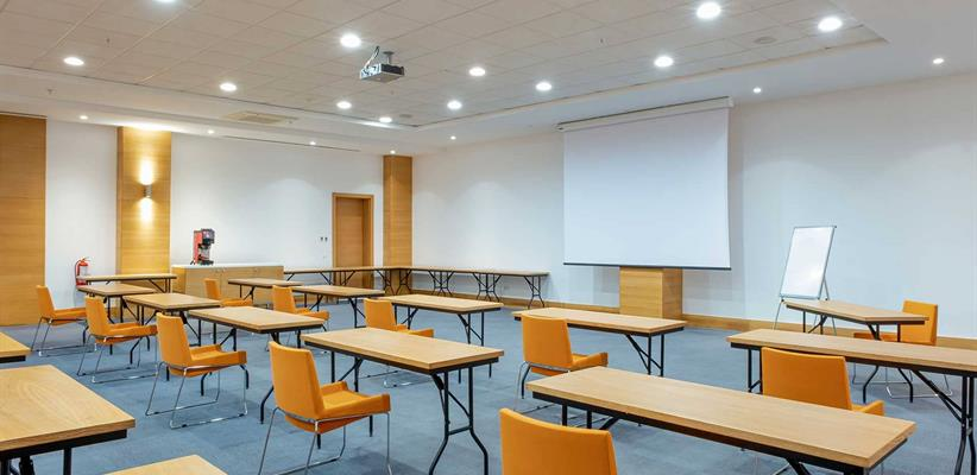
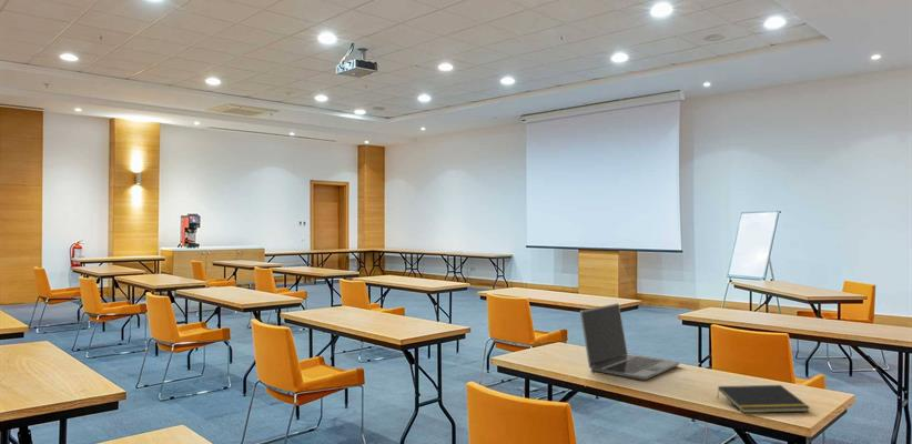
+ laptop [579,302,680,381]
+ notepad [716,384,811,414]
